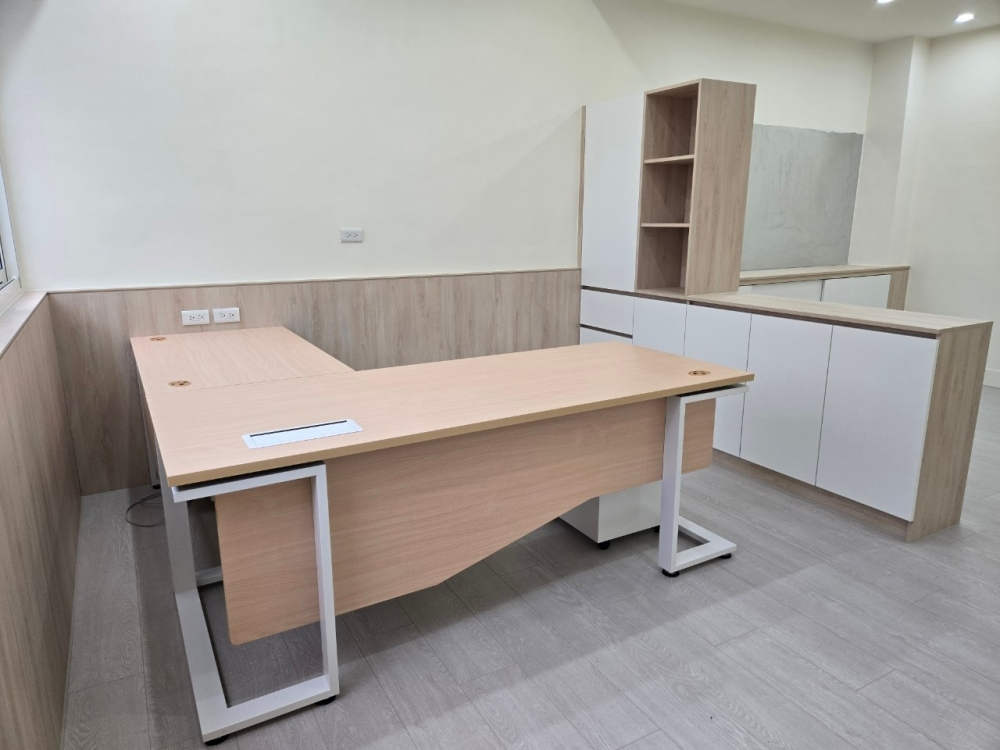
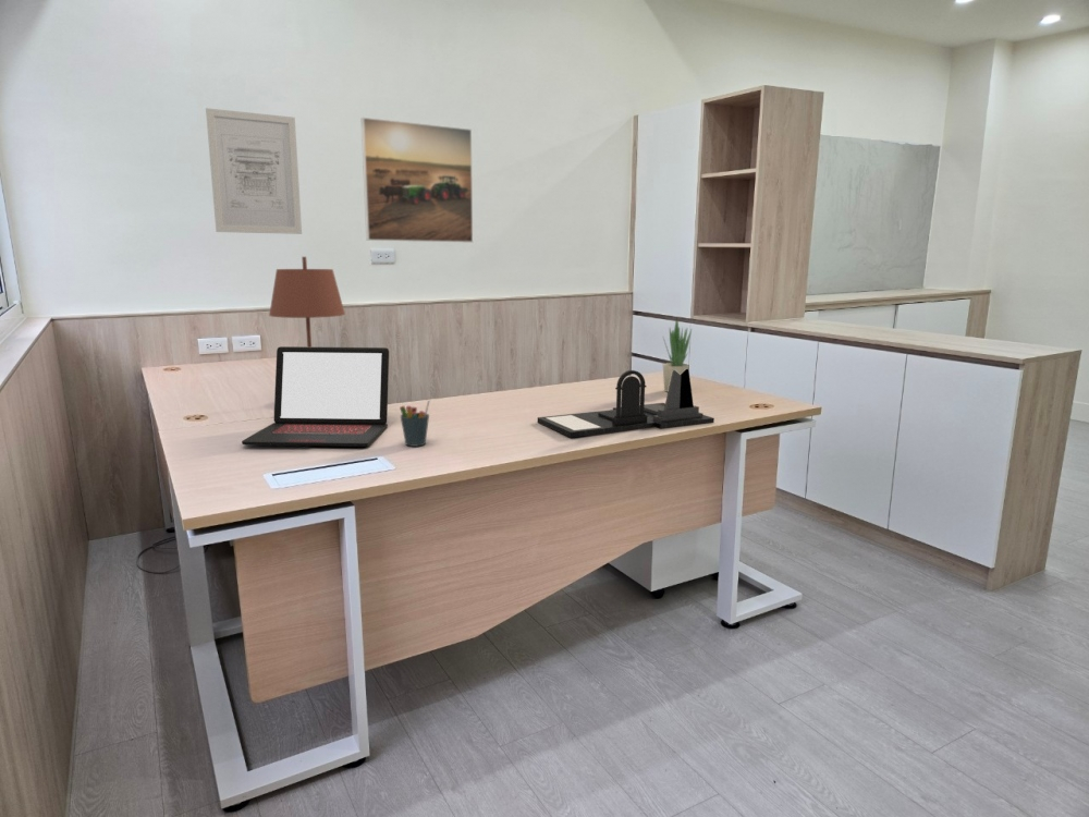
+ desk organizer [537,368,715,438]
+ table lamp [268,256,346,347]
+ wall art [205,107,303,235]
+ potted plant [662,317,693,393]
+ pen holder [399,399,431,448]
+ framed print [360,117,474,244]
+ laptop [241,345,390,448]
